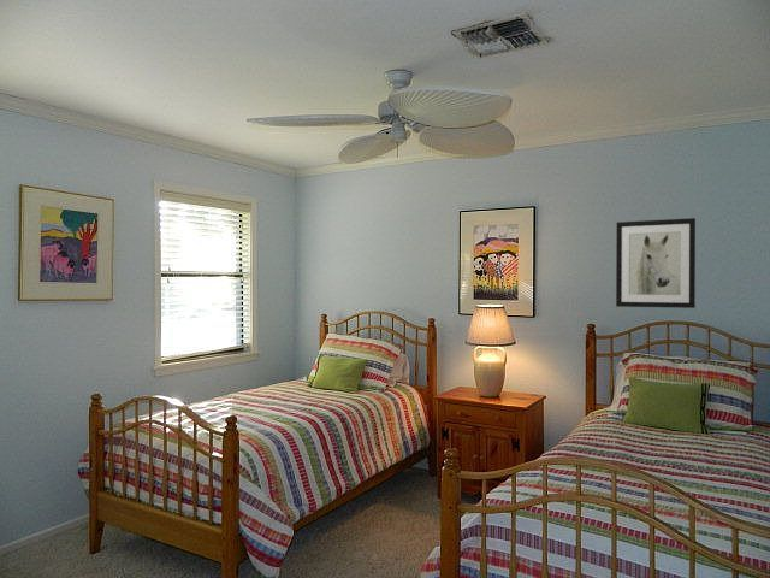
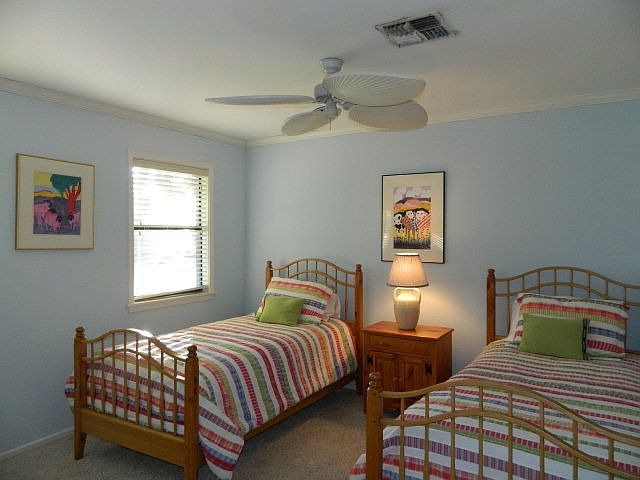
- wall art [615,217,697,309]
